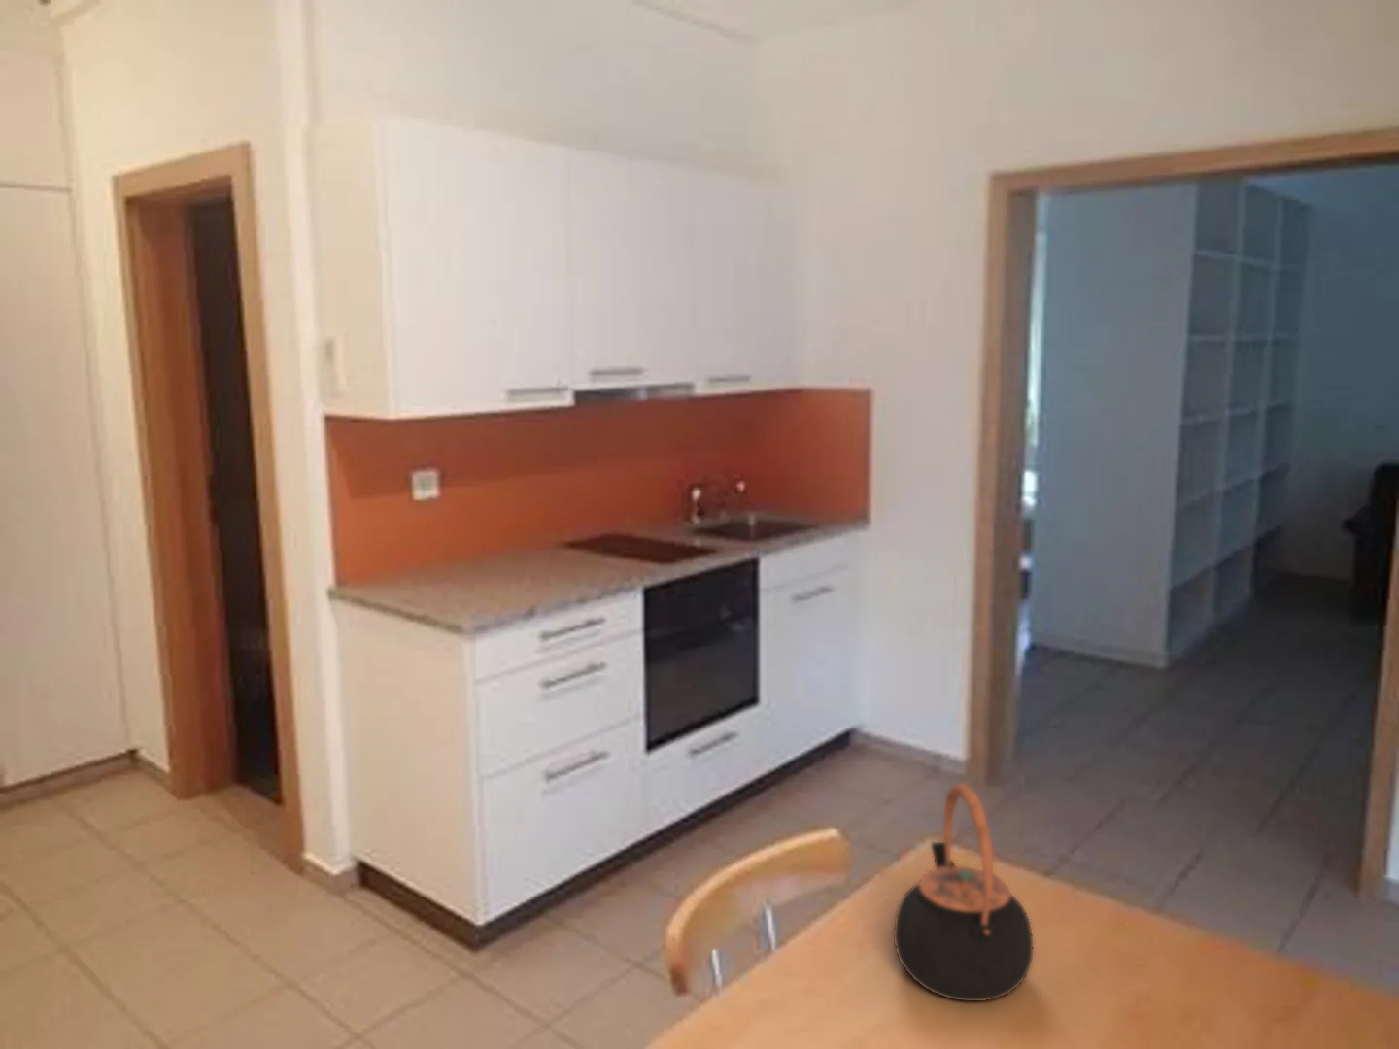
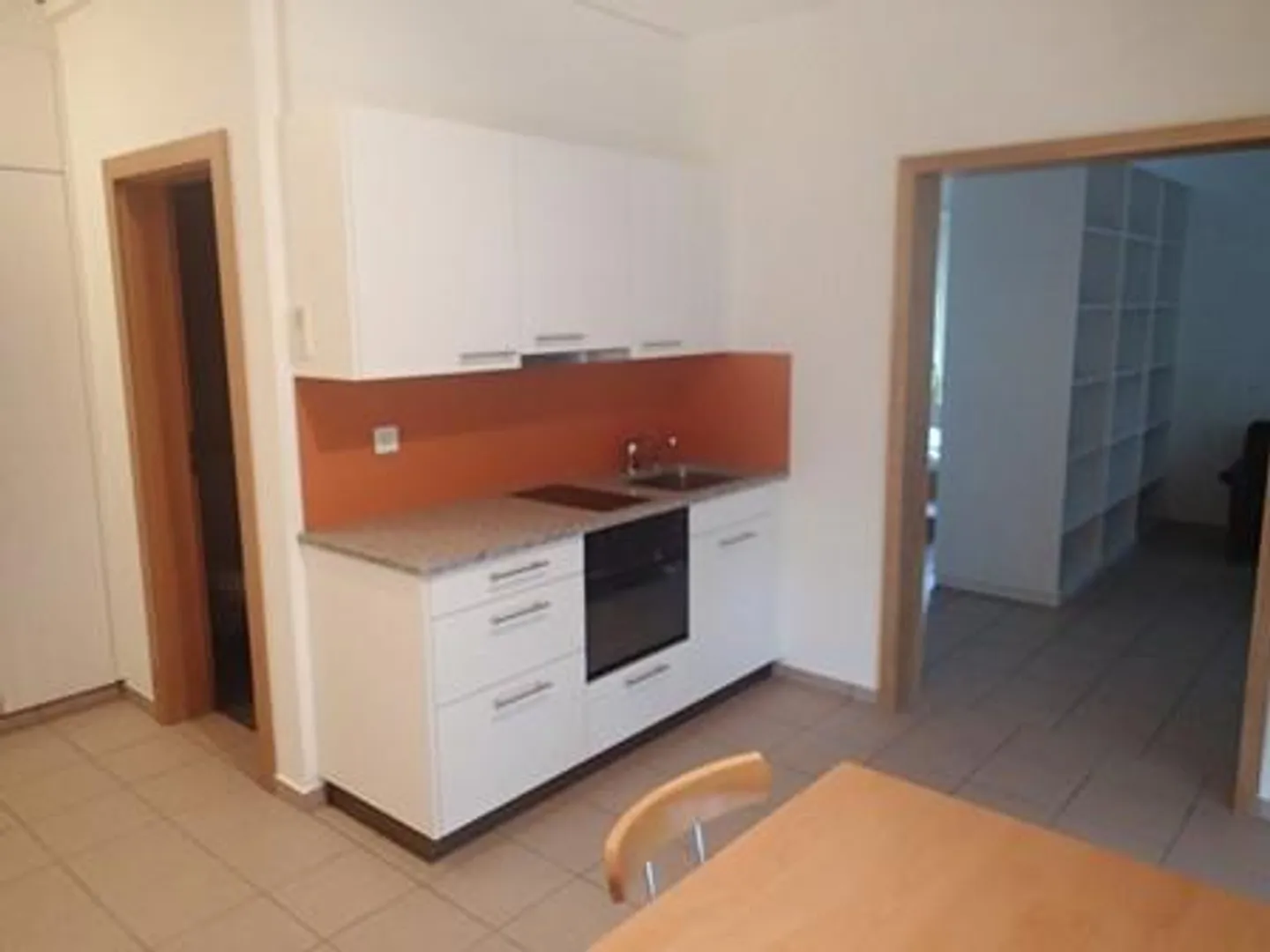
- teapot [893,782,1033,1003]
